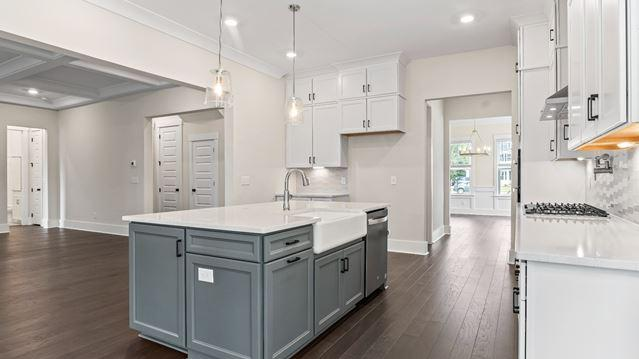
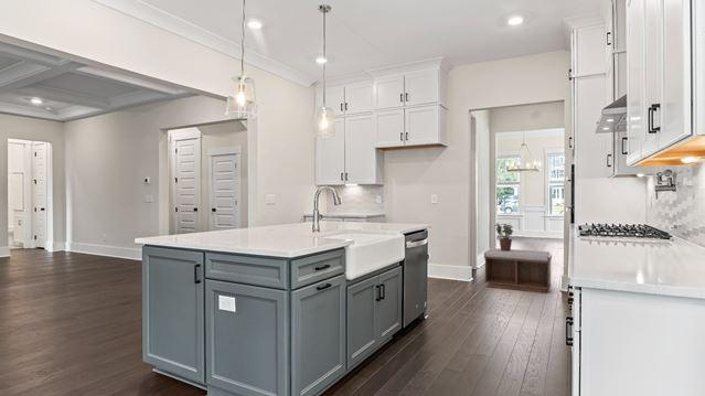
+ bench [483,247,553,295]
+ potted plant [493,222,514,251]
